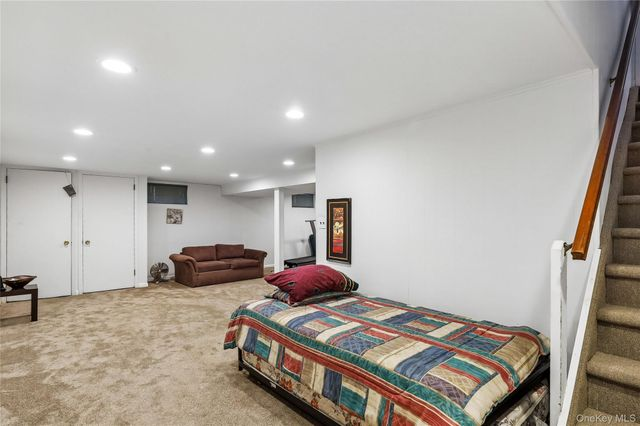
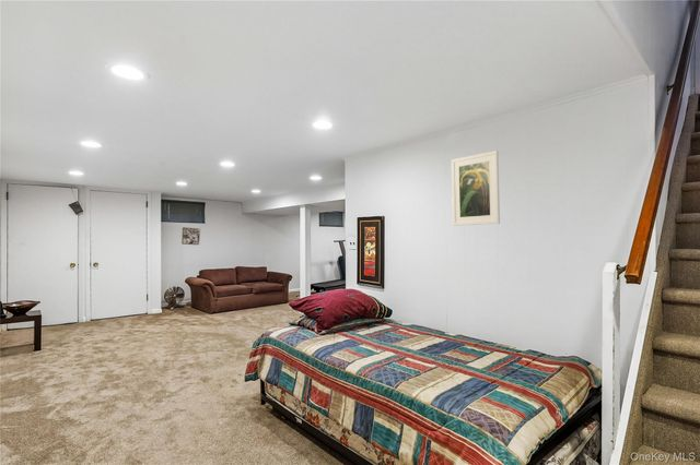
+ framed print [451,150,501,227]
